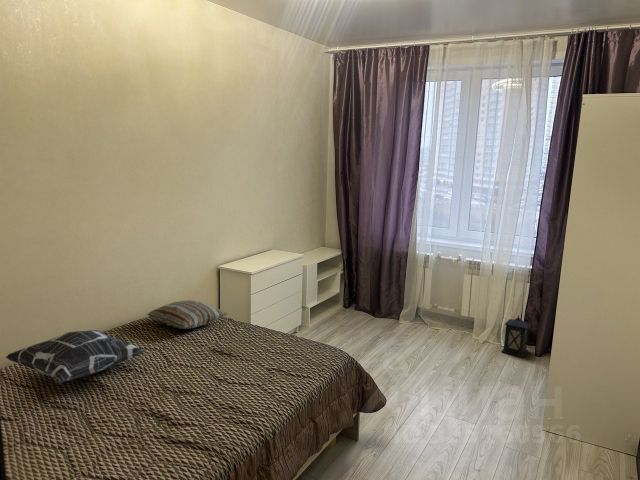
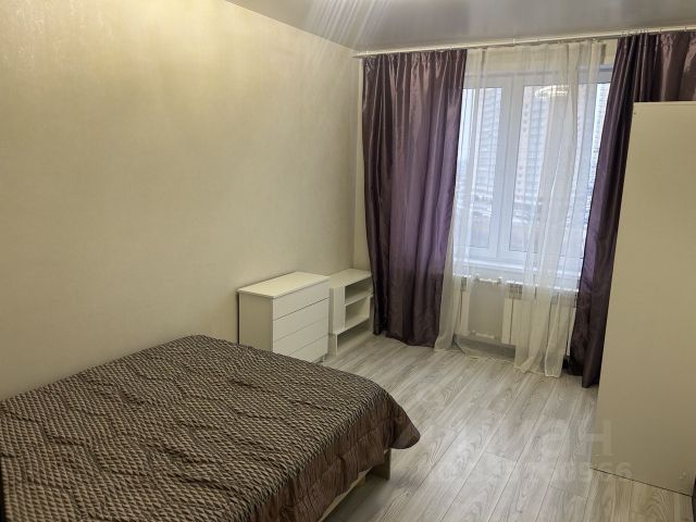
- decorative pillow [4,329,146,385]
- pillow [146,299,228,330]
- lantern [500,314,532,358]
